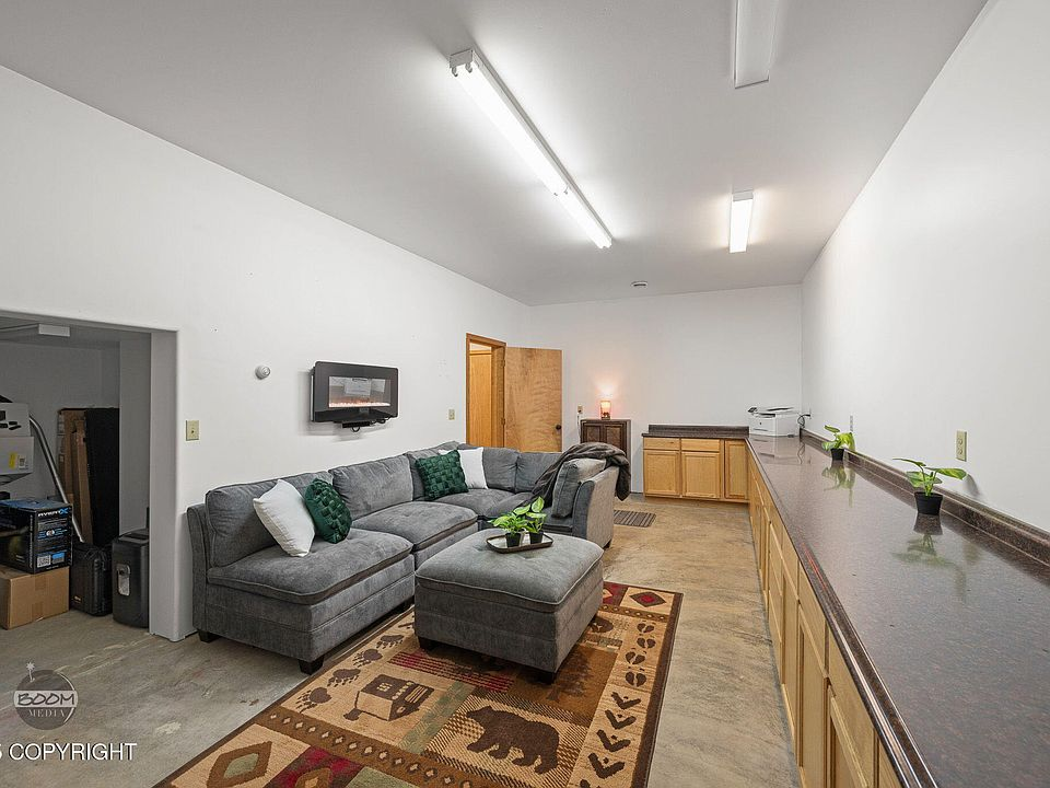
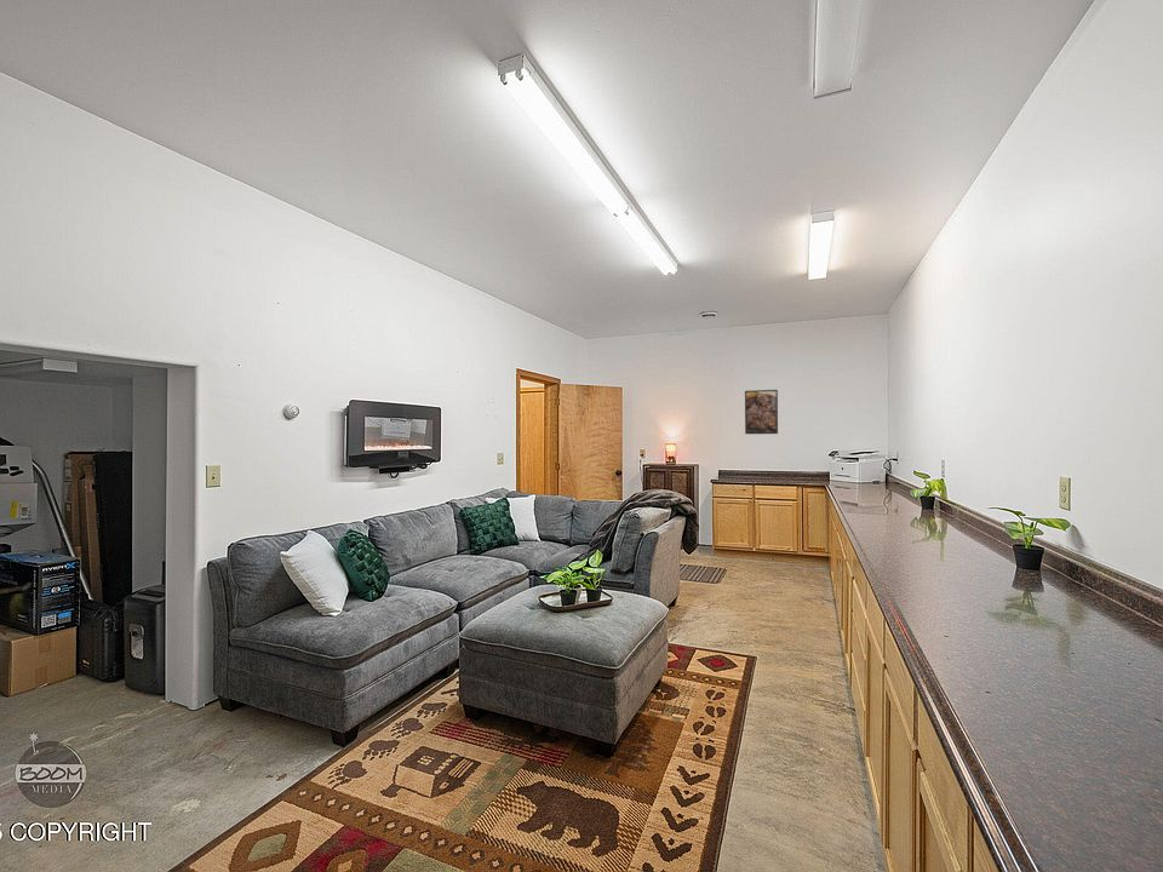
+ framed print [744,389,779,435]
